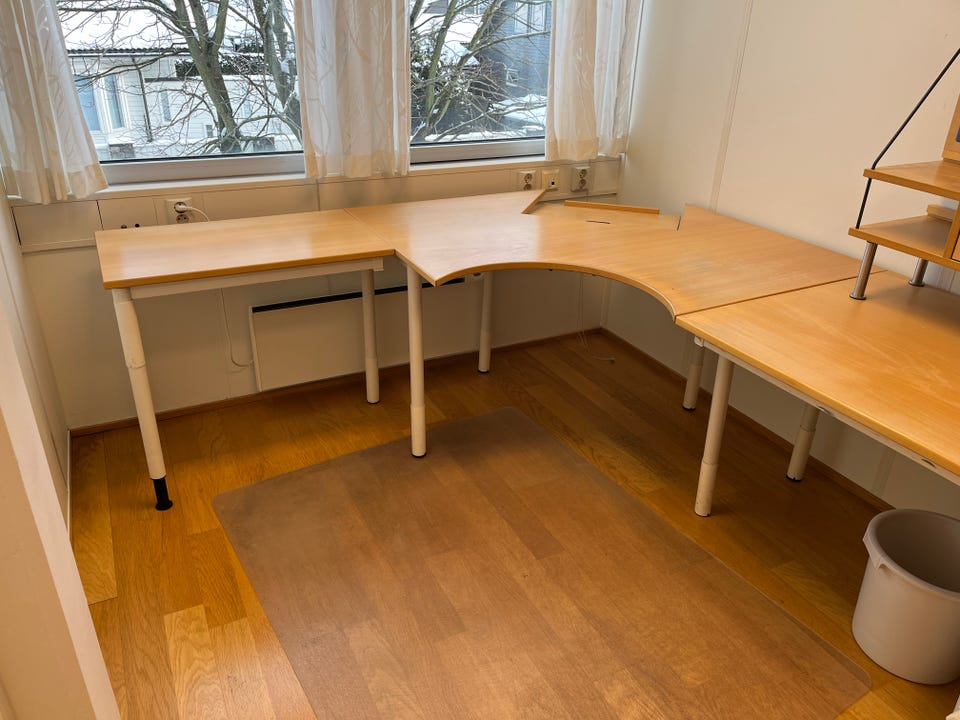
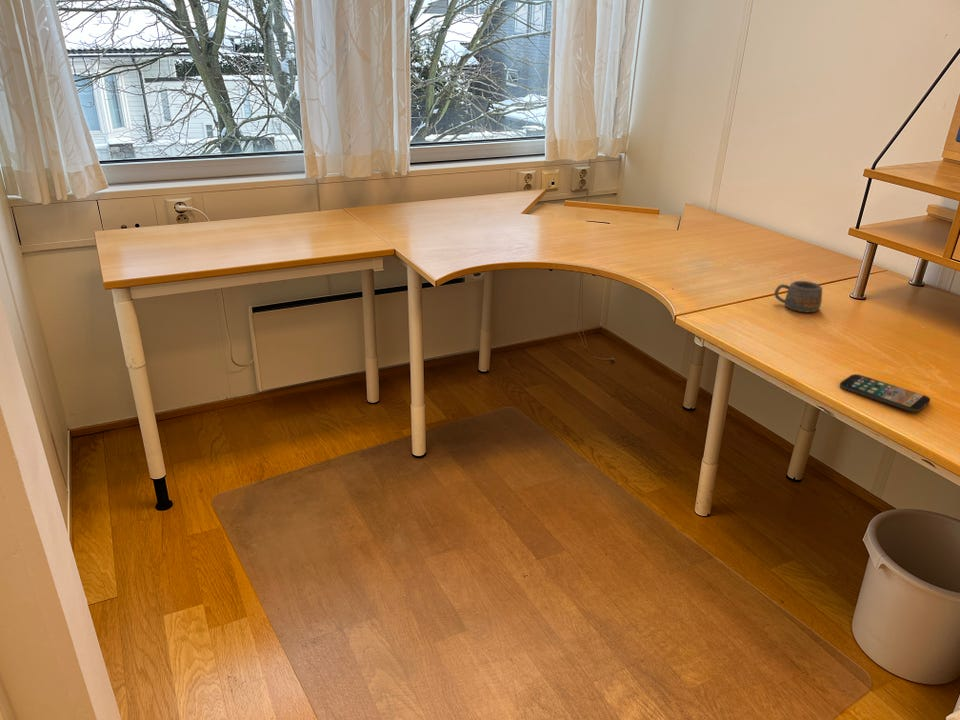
+ smartphone [839,373,931,413]
+ mug [773,280,823,314]
